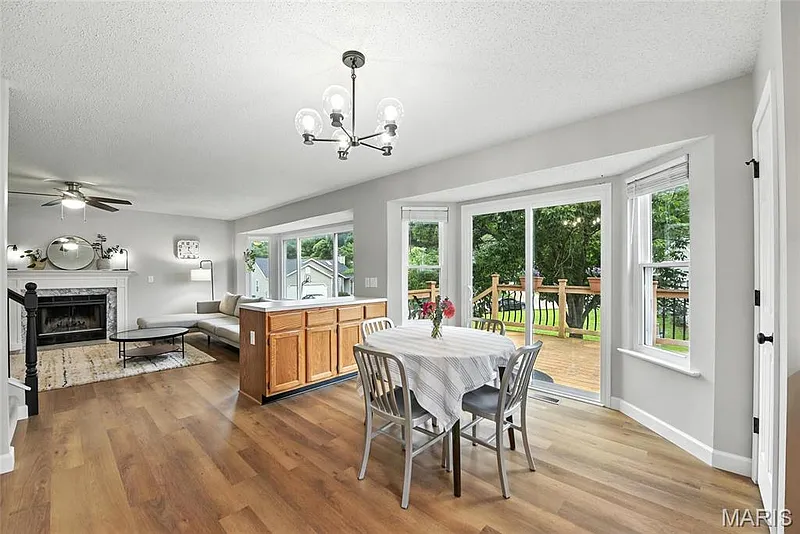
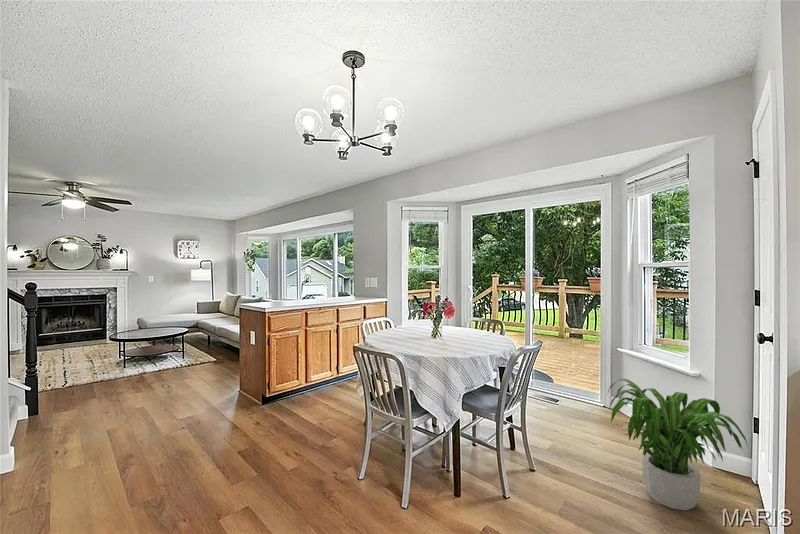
+ potted plant [606,378,749,511]
